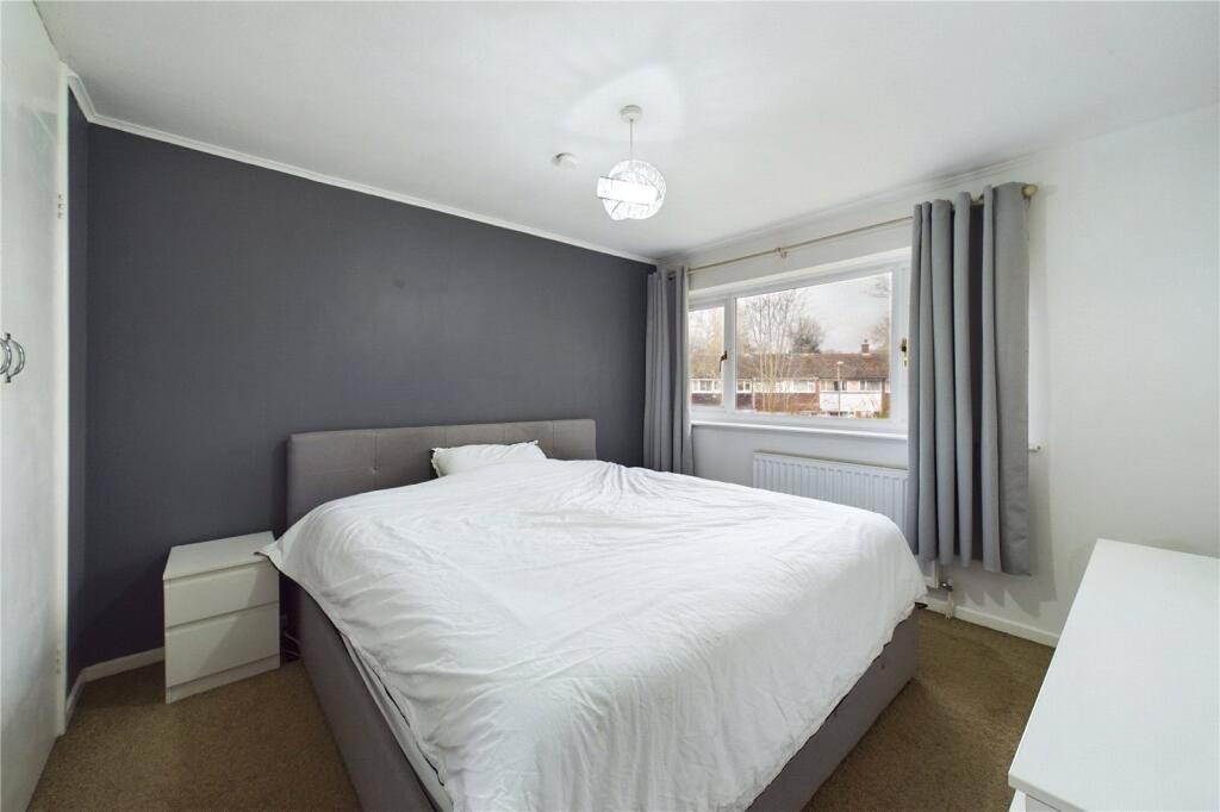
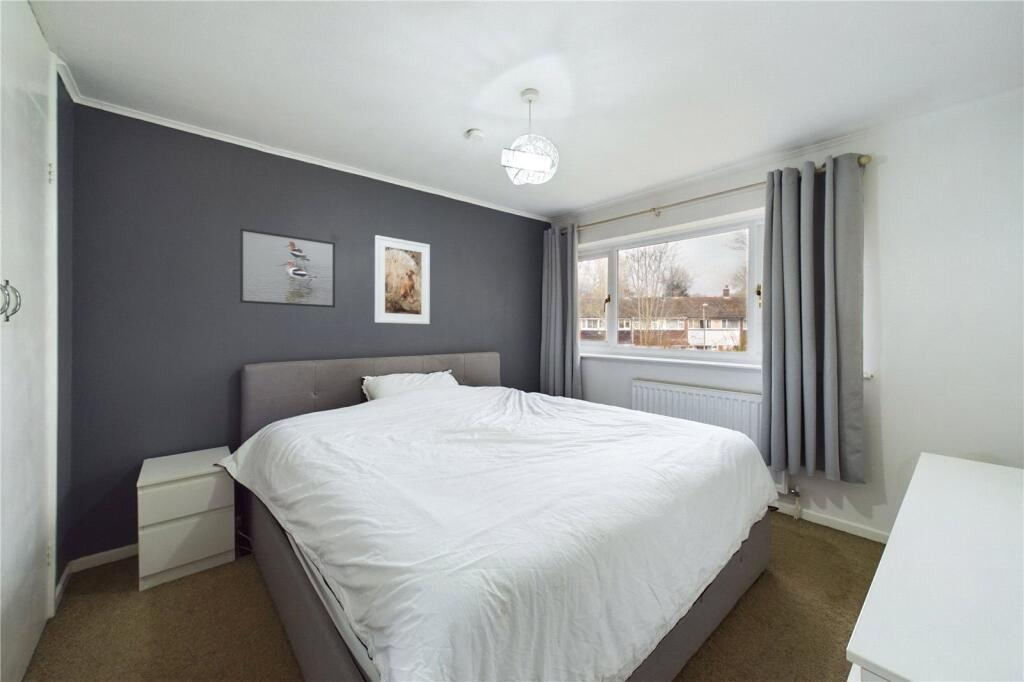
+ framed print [238,227,336,309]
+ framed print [374,234,431,325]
